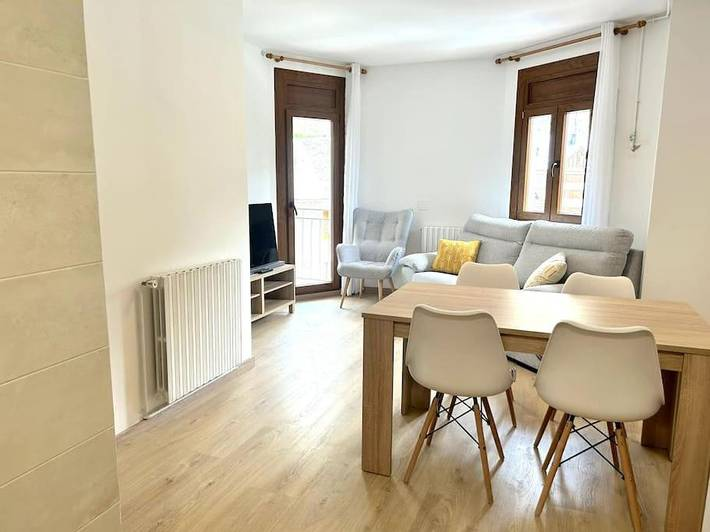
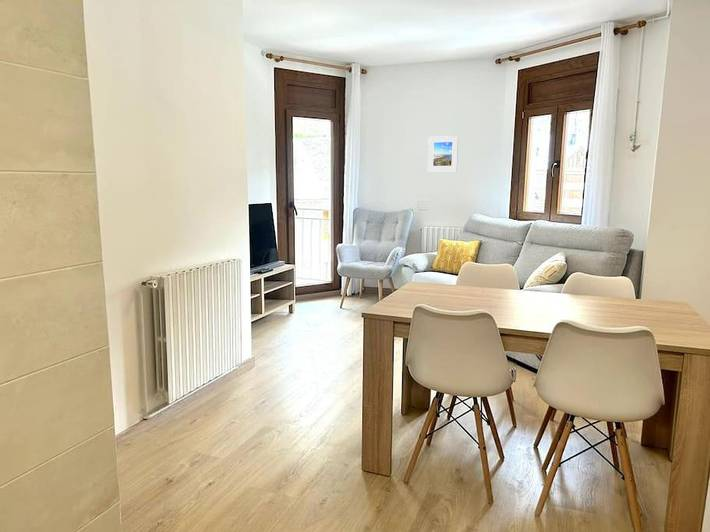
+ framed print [427,135,459,172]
